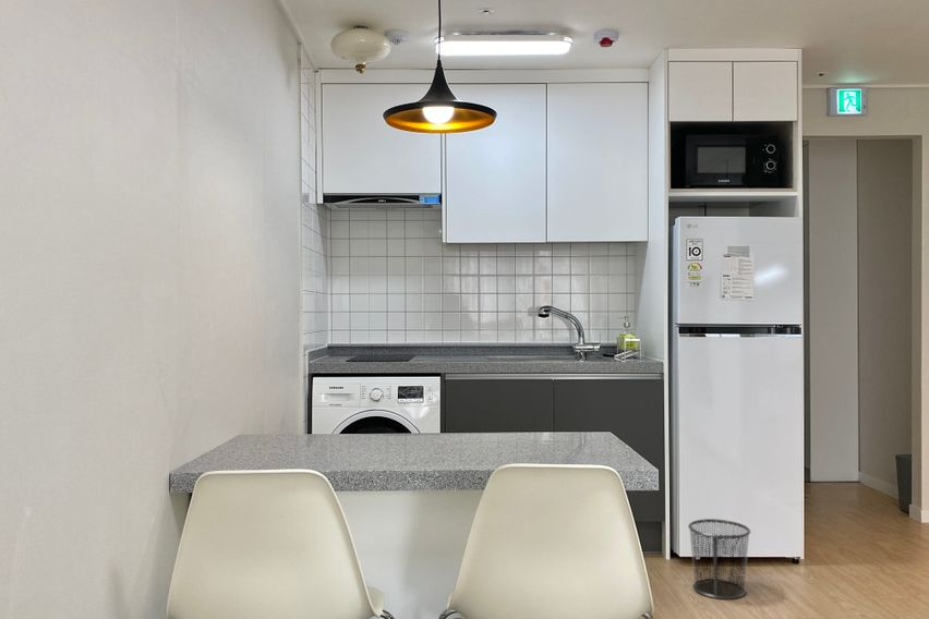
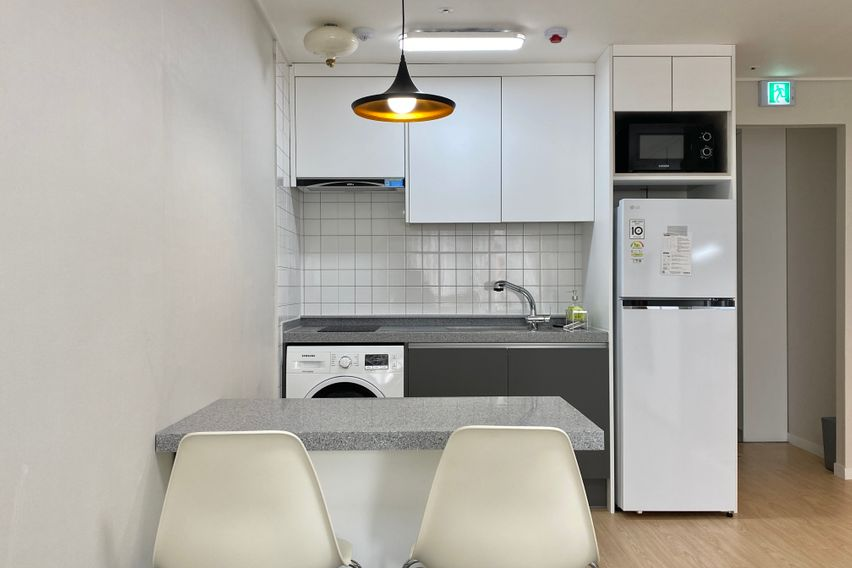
- waste bin [687,518,751,600]
